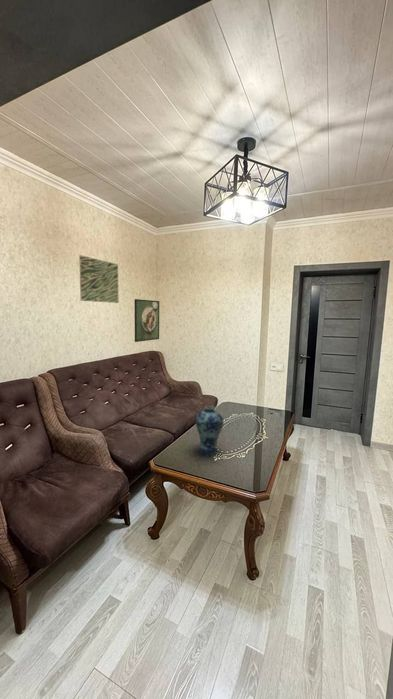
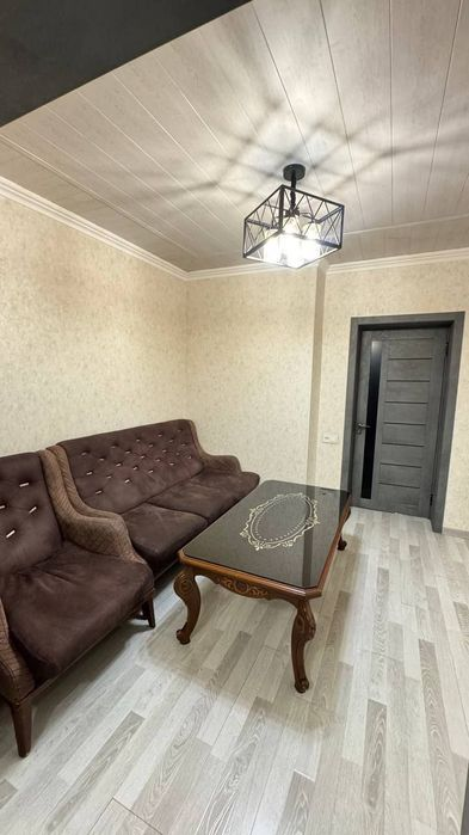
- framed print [134,298,160,343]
- wall art [78,254,119,304]
- vase [194,405,225,457]
